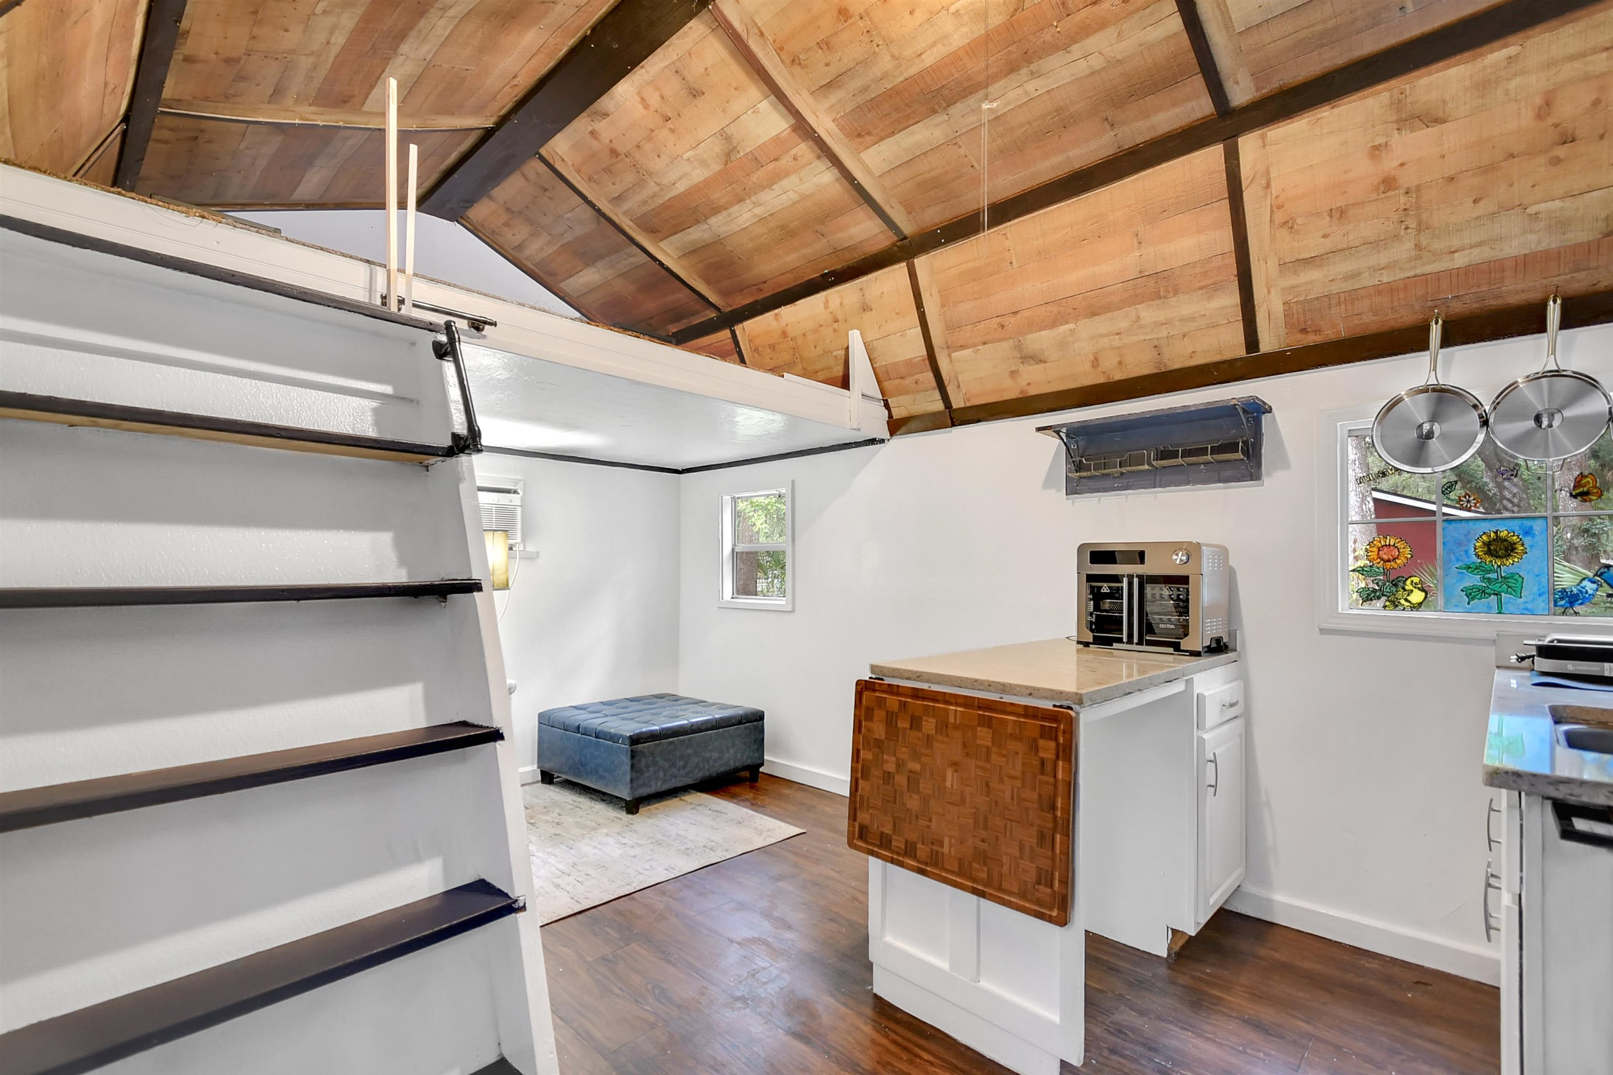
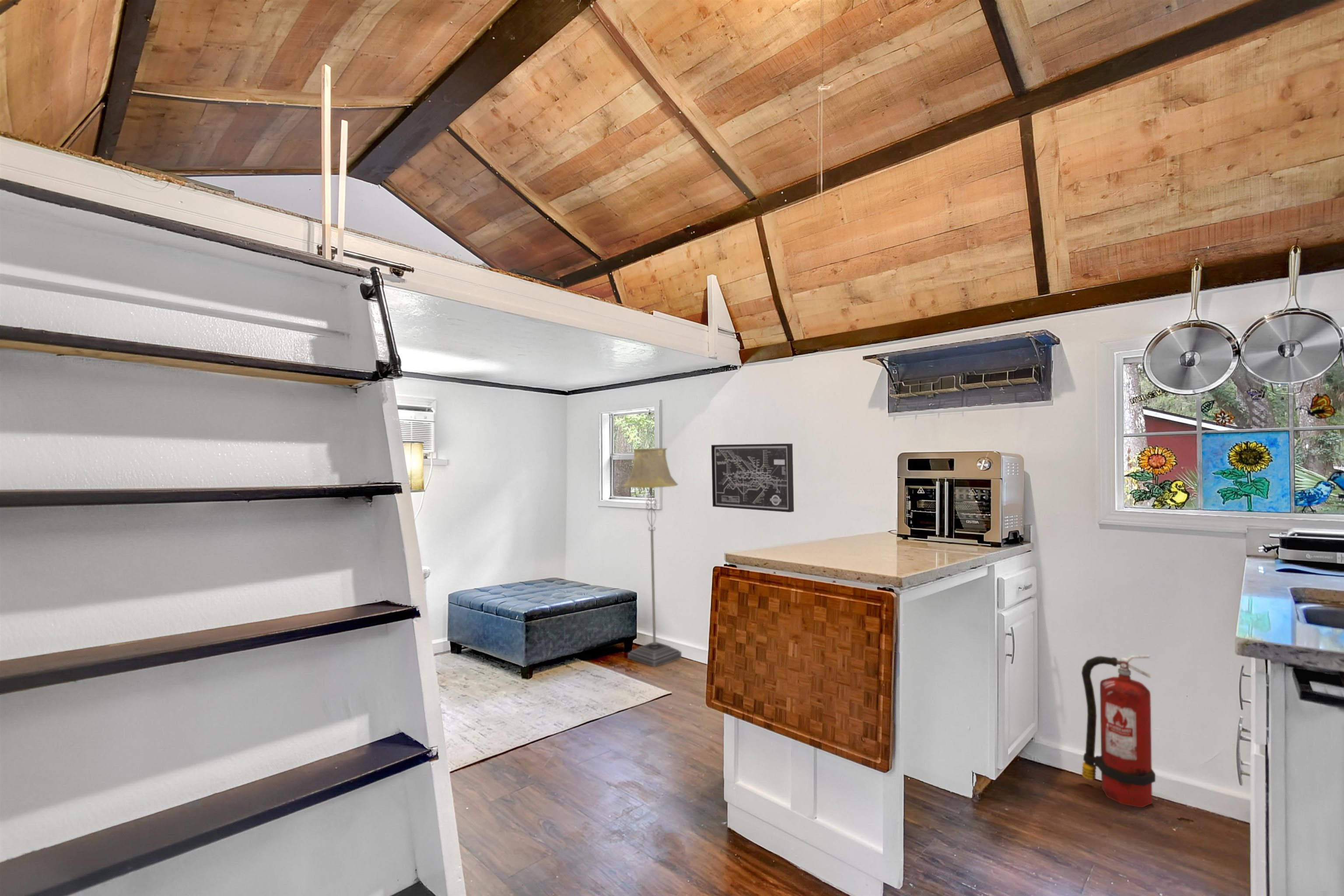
+ floor lamp [623,448,682,667]
+ fire extinguisher [1081,655,1156,808]
+ wall art [711,443,795,513]
